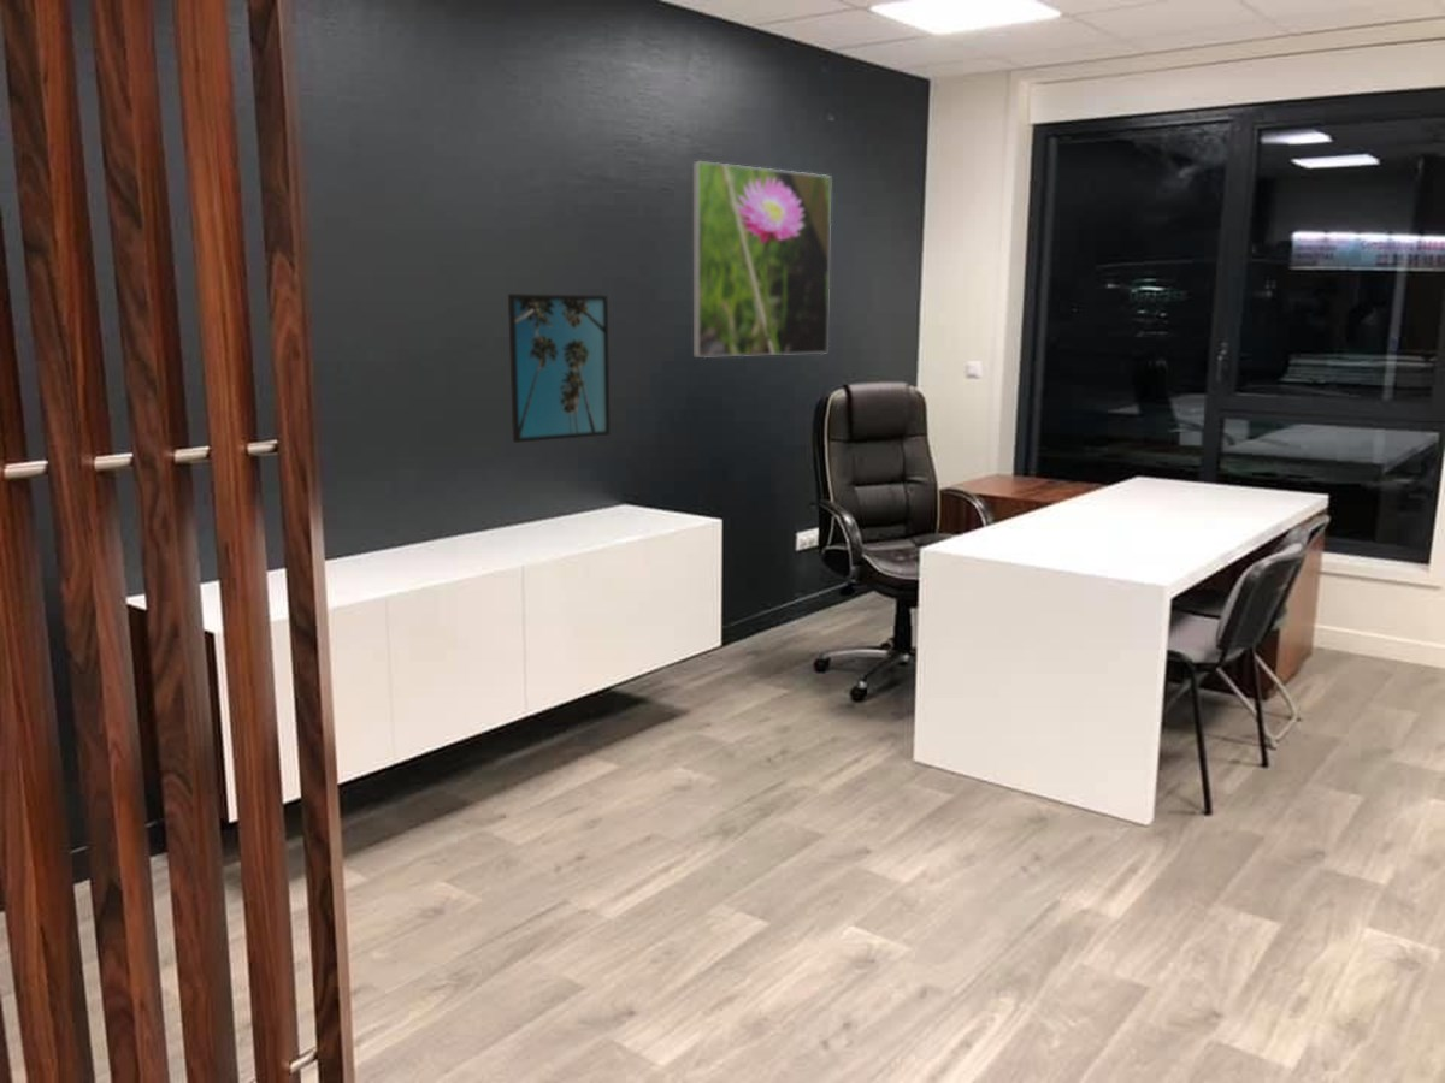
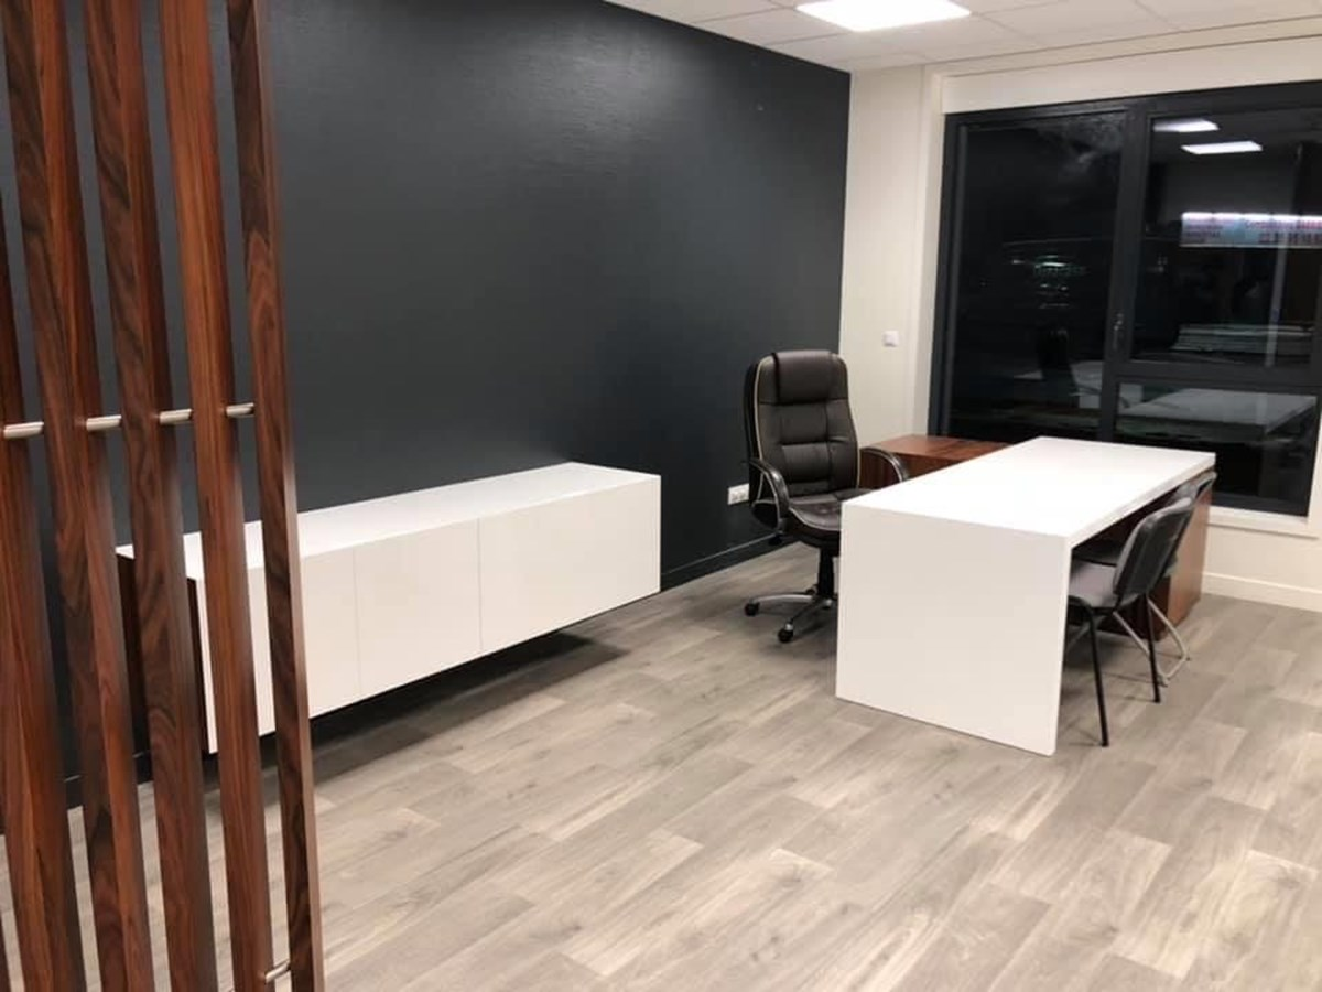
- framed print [692,160,832,359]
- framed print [507,292,611,444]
